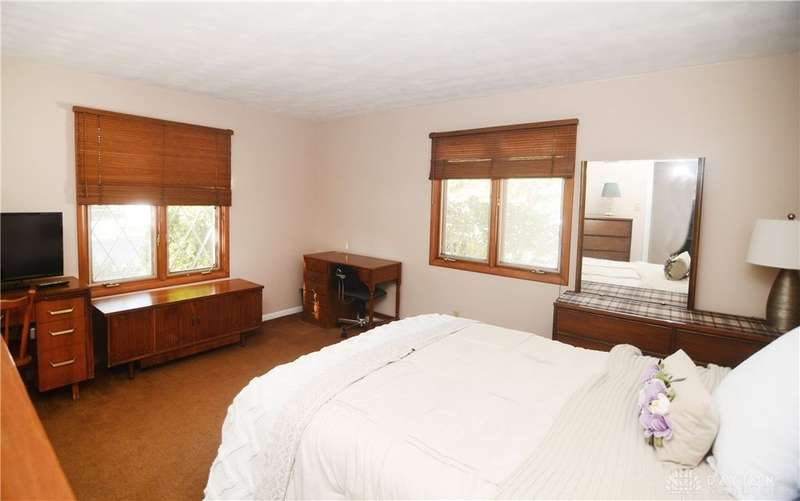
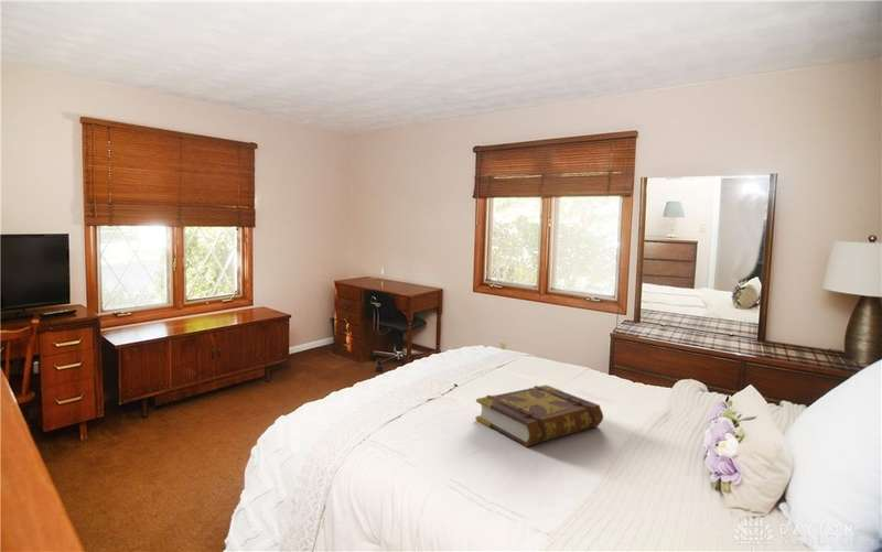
+ book [474,383,604,447]
